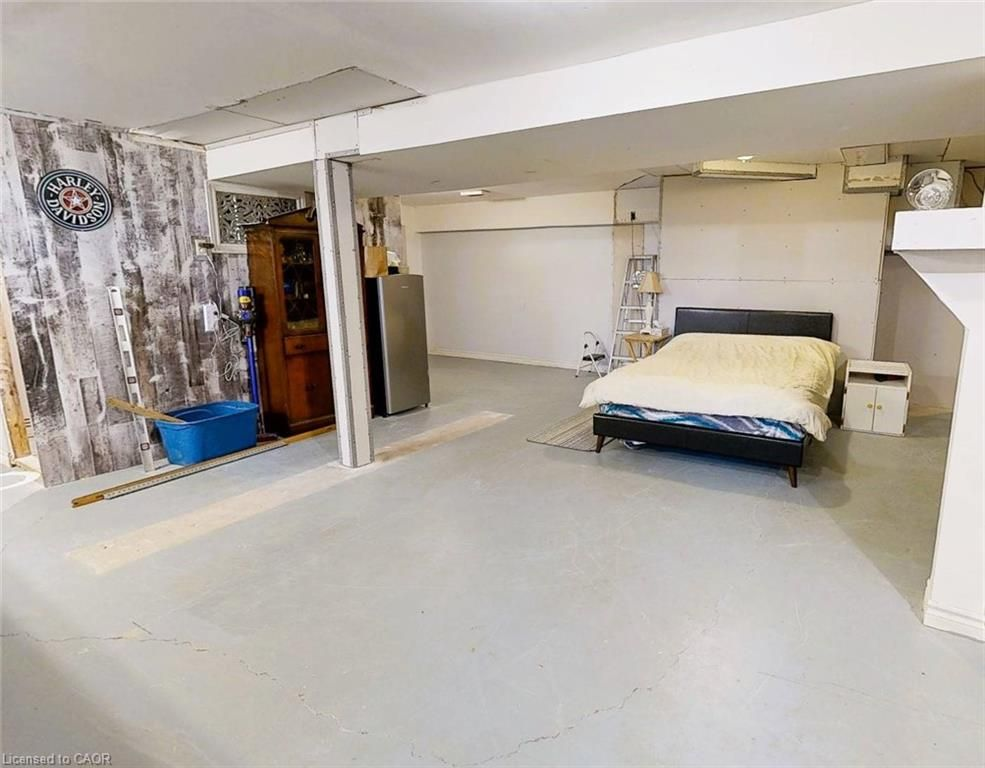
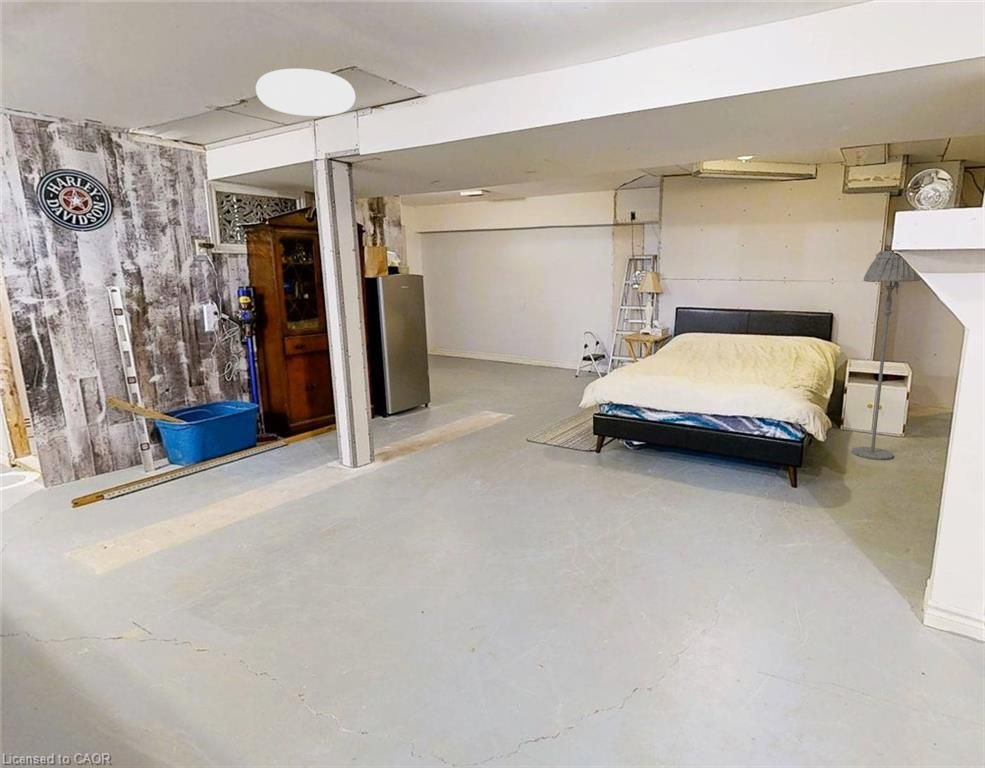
+ ceiling light [255,68,356,117]
+ floor lamp [851,250,922,461]
